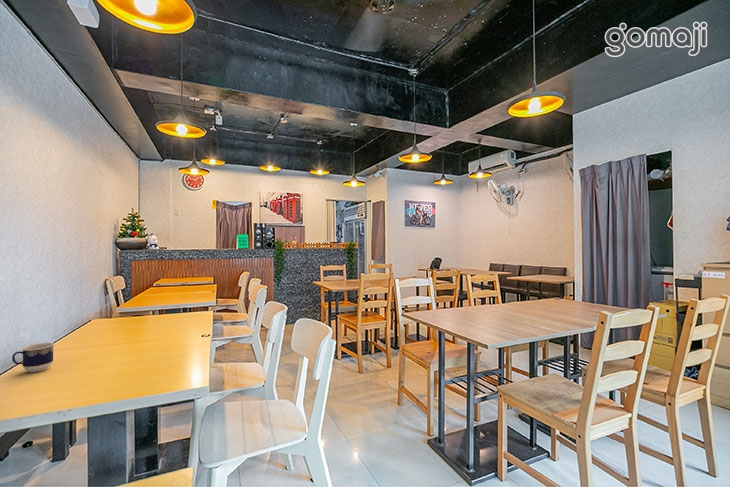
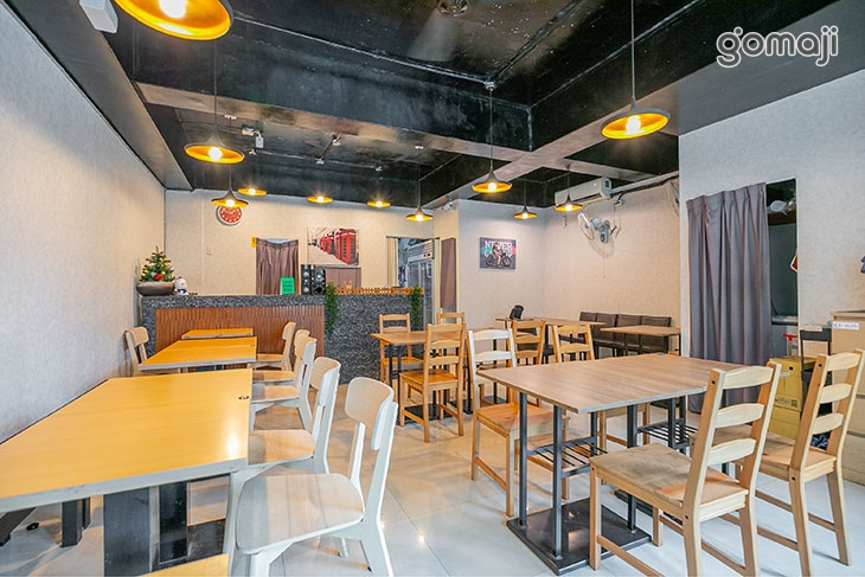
- cup [11,342,55,373]
